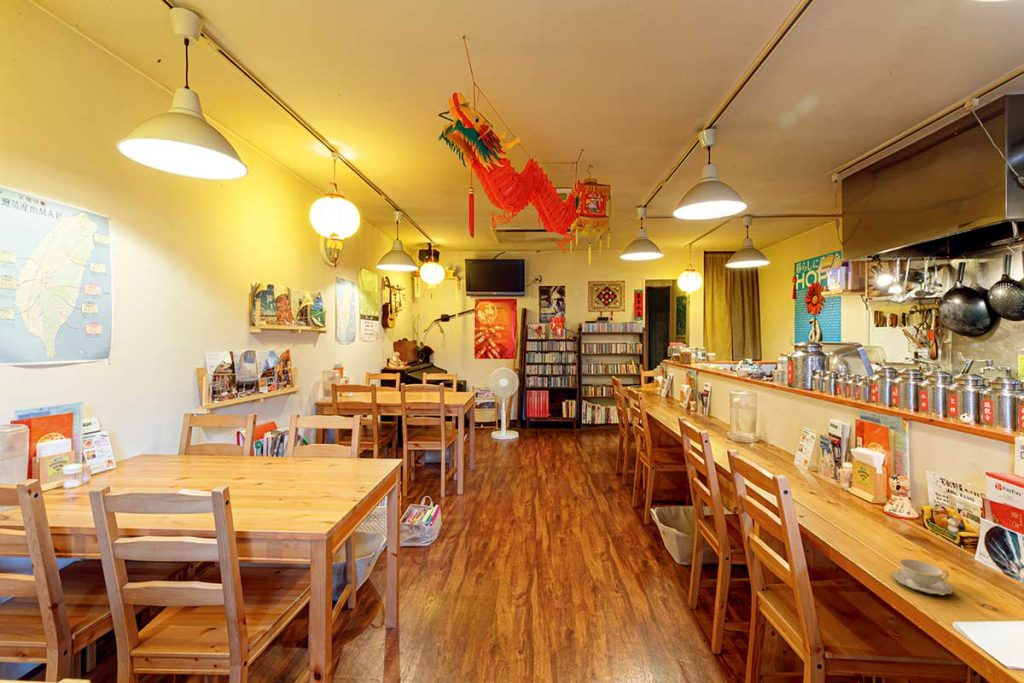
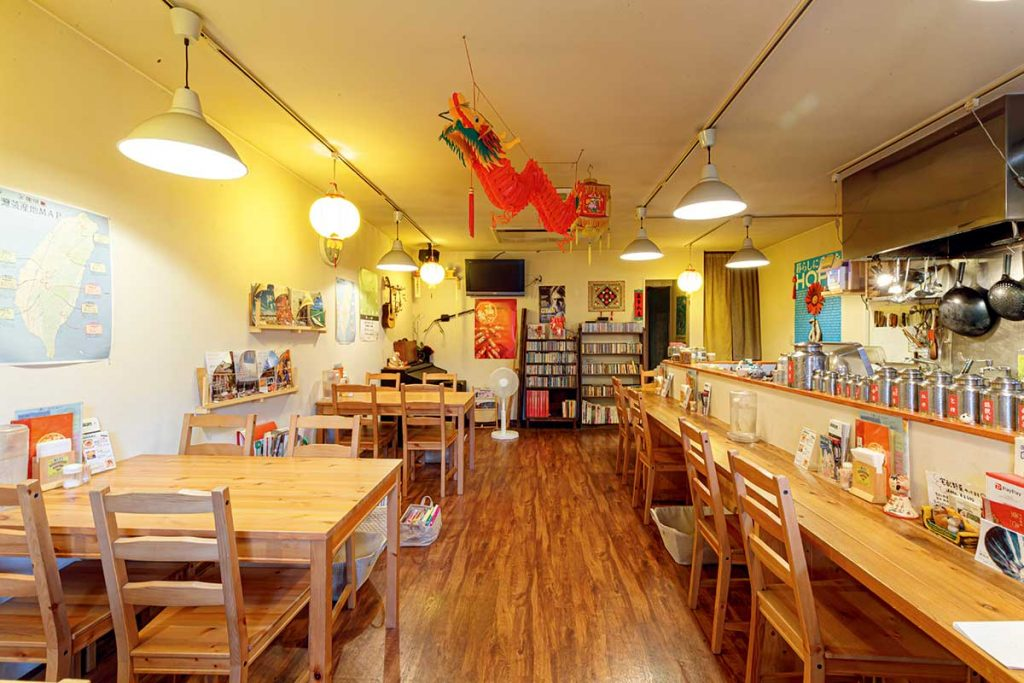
- chinaware [891,558,954,596]
